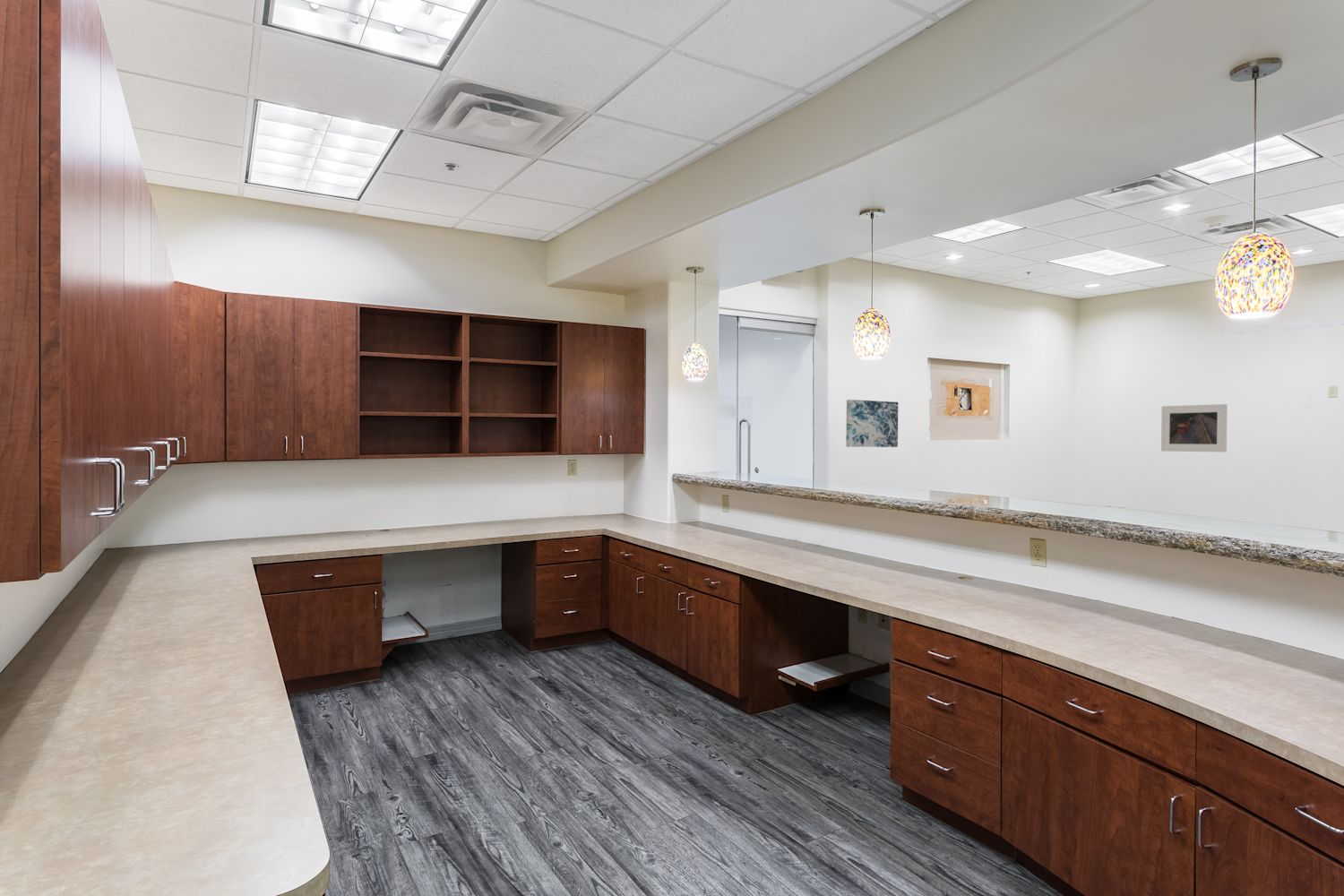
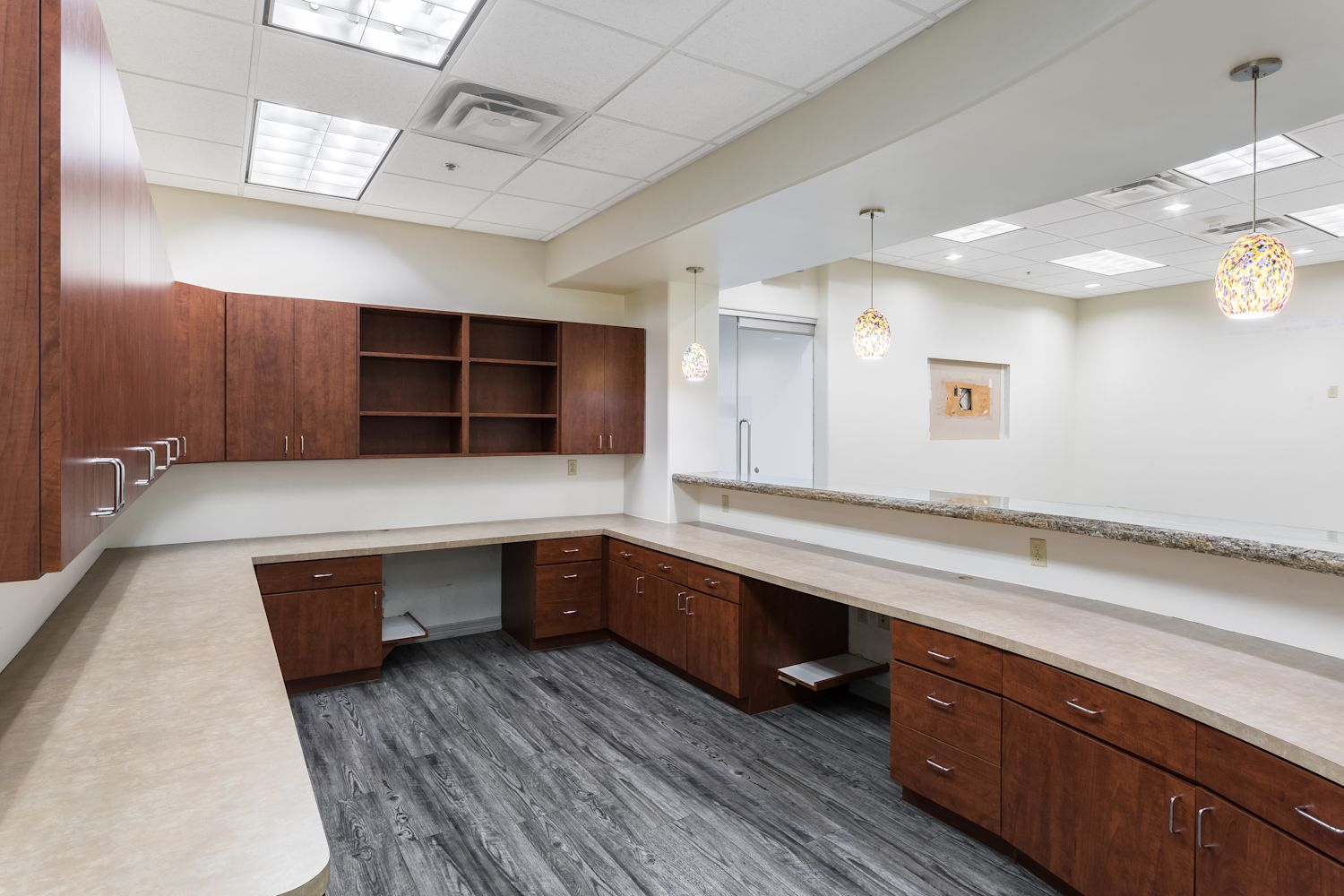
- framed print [1160,403,1228,452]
- wall art [845,399,899,448]
